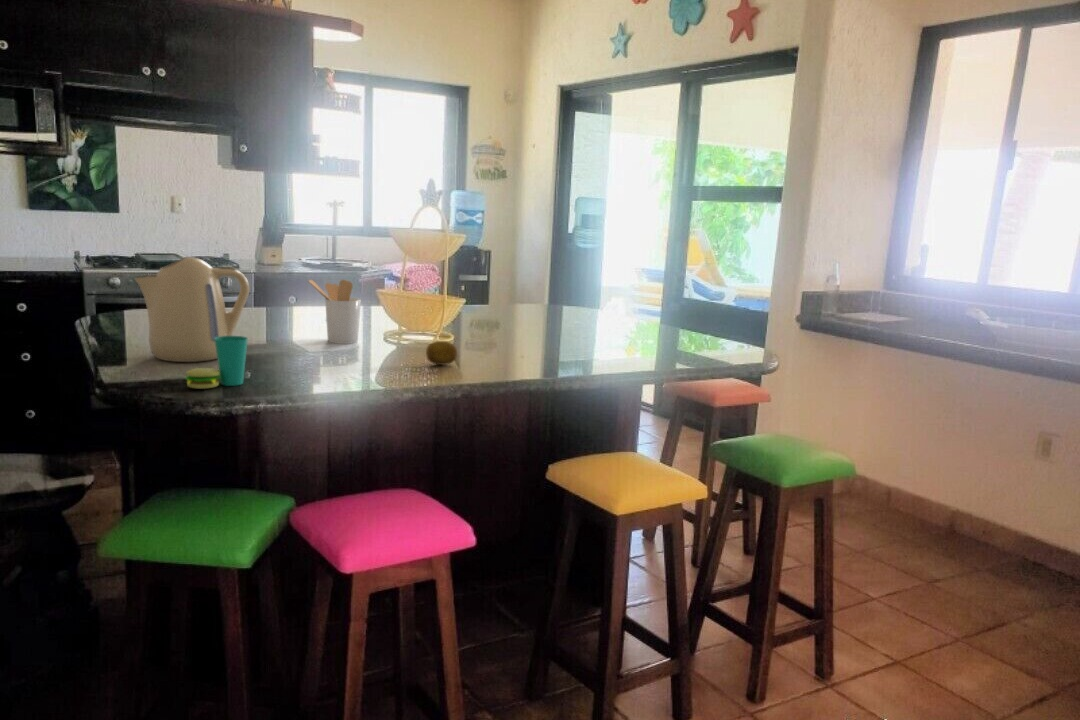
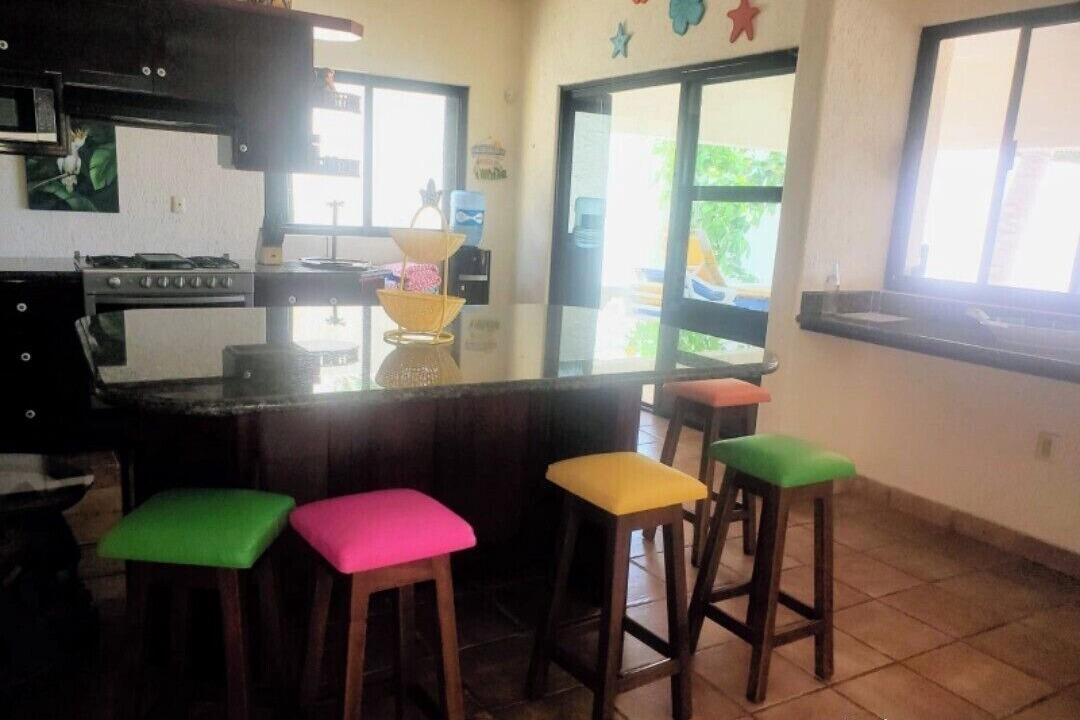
- fruit [425,340,458,366]
- utensil holder [307,279,362,345]
- cup [184,335,249,390]
- kettle [133,256,250,363]
